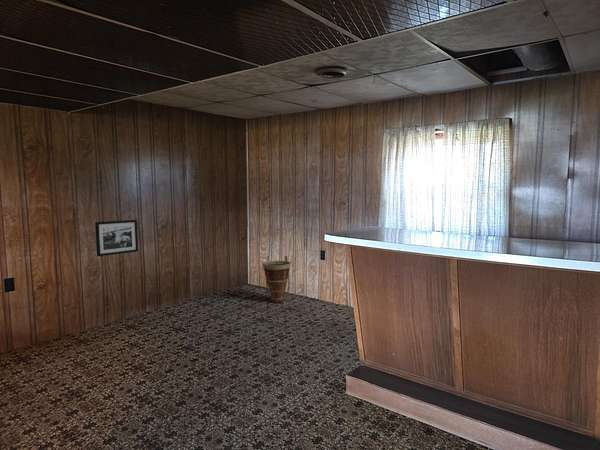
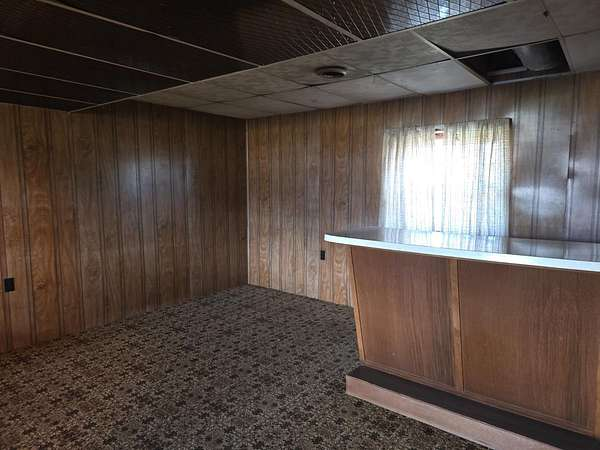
- picture frame [94,219,139,257]
- basket [262,255,292,304]
